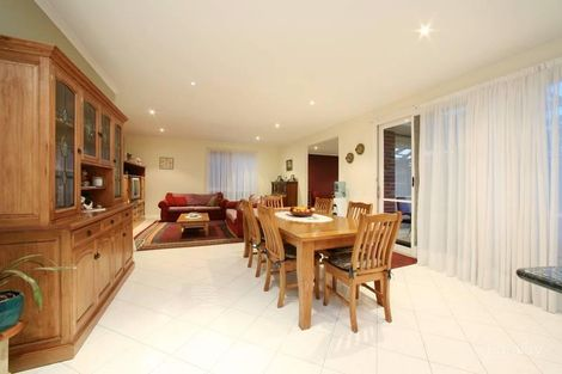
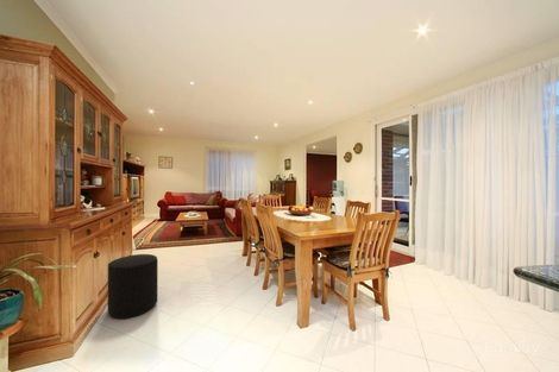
+ stool [107,253,158,320]
